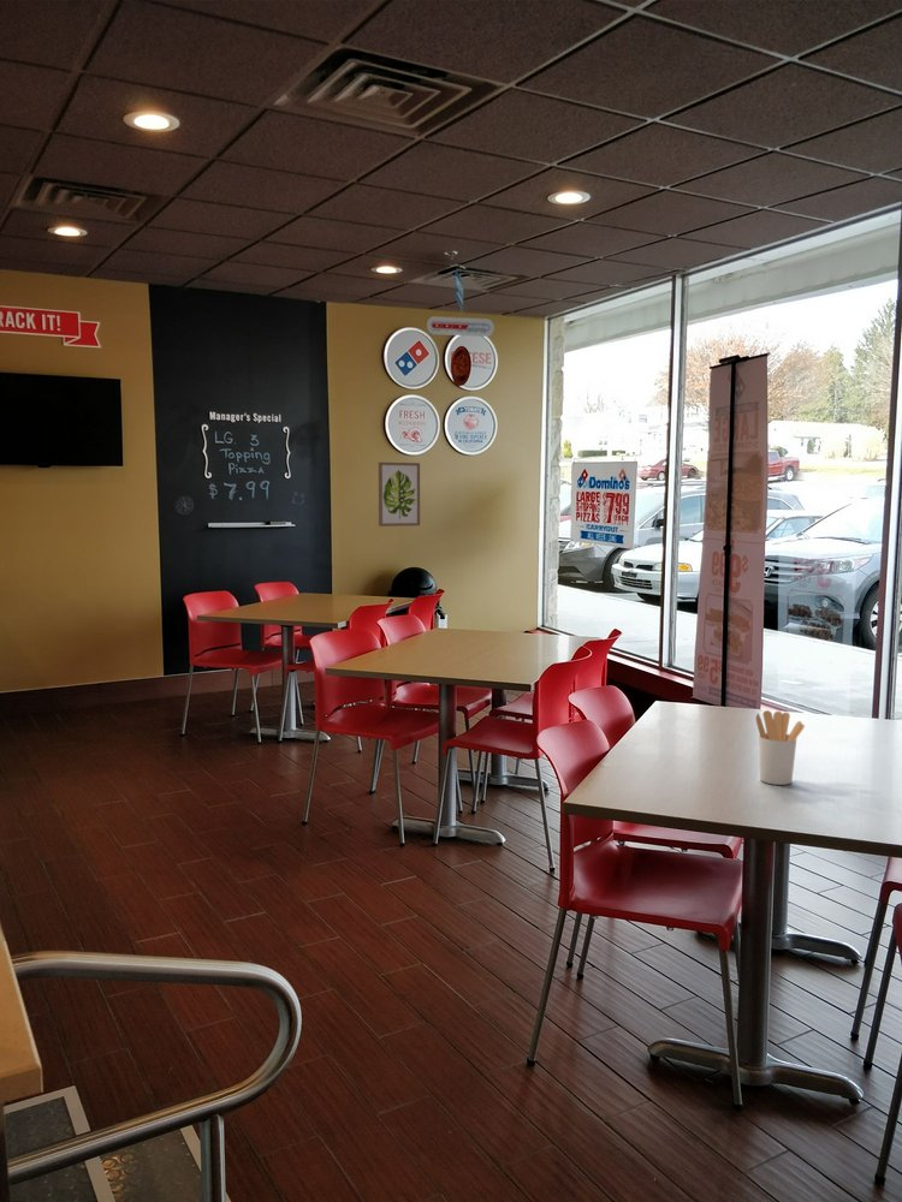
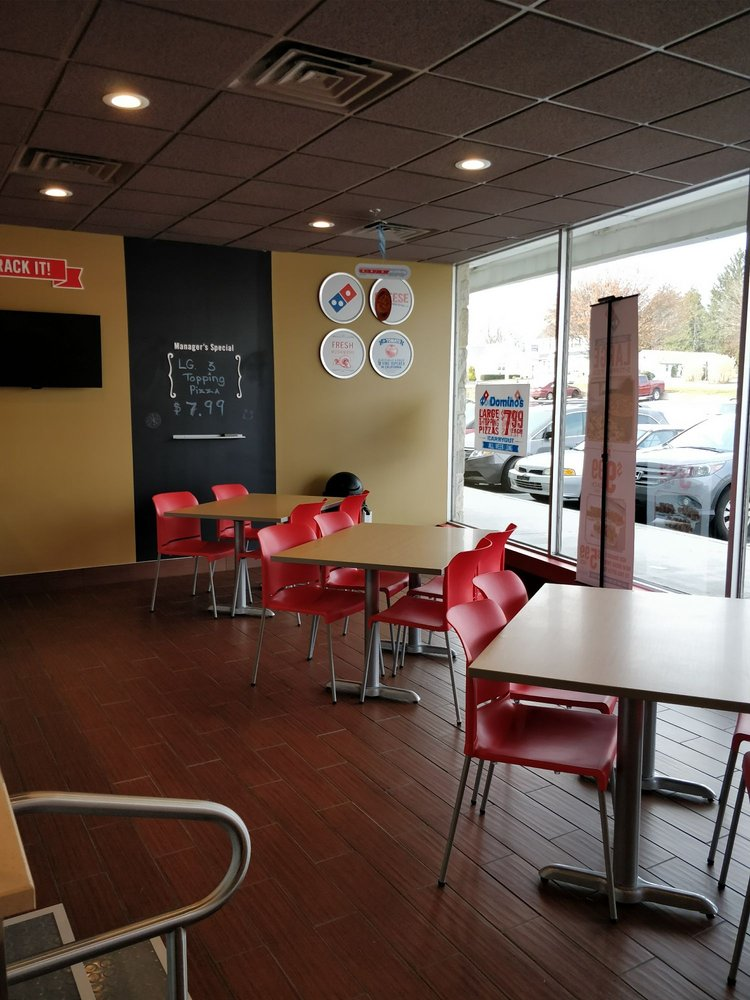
- utensil holder [755,709,806,786]
- wall art [378,462,421,528]
